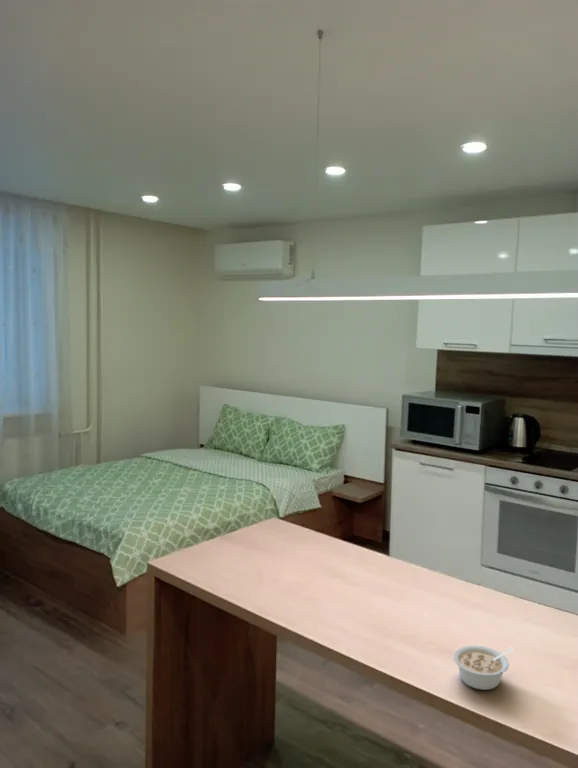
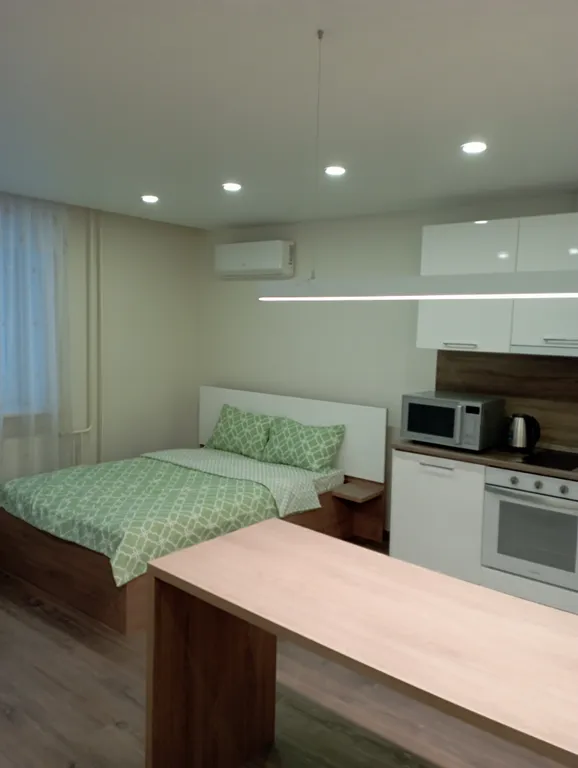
- legume [452,644,514,691]
